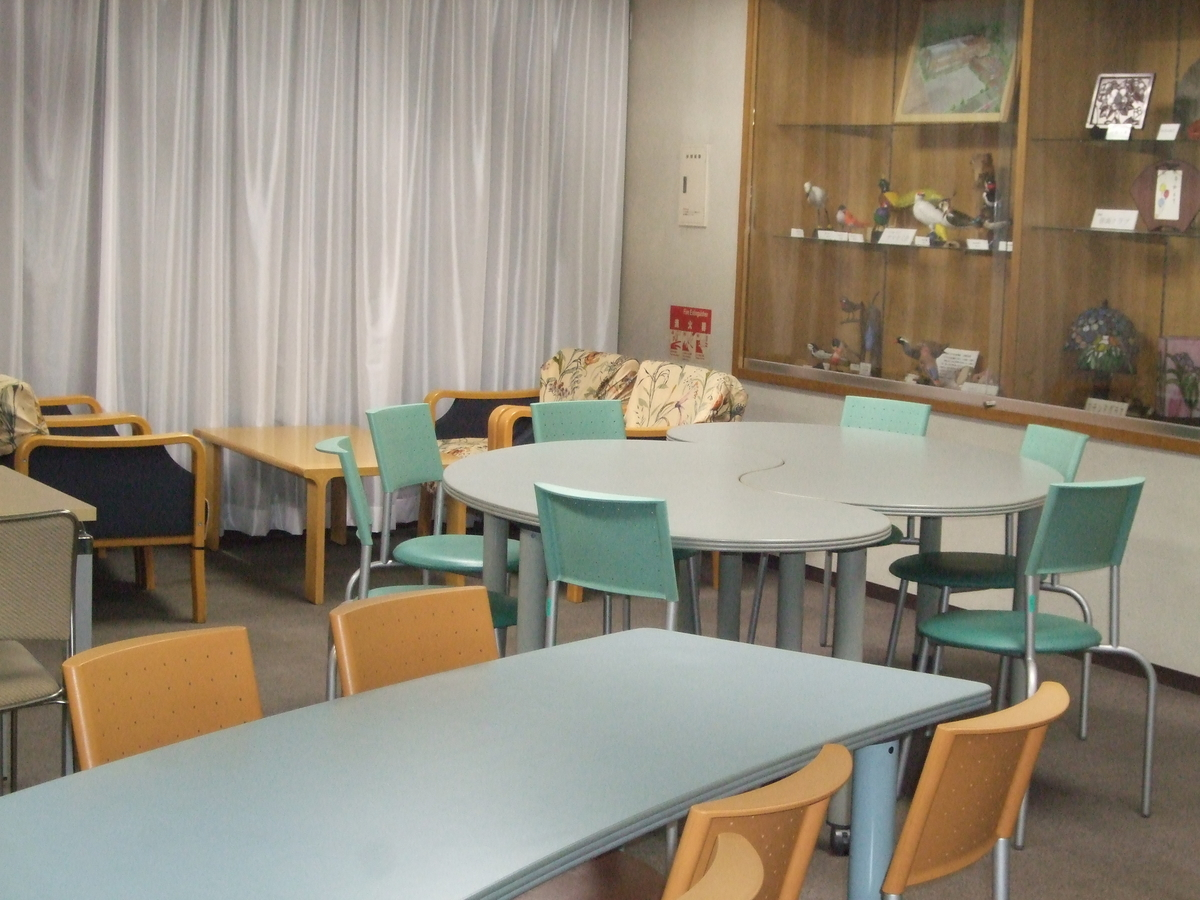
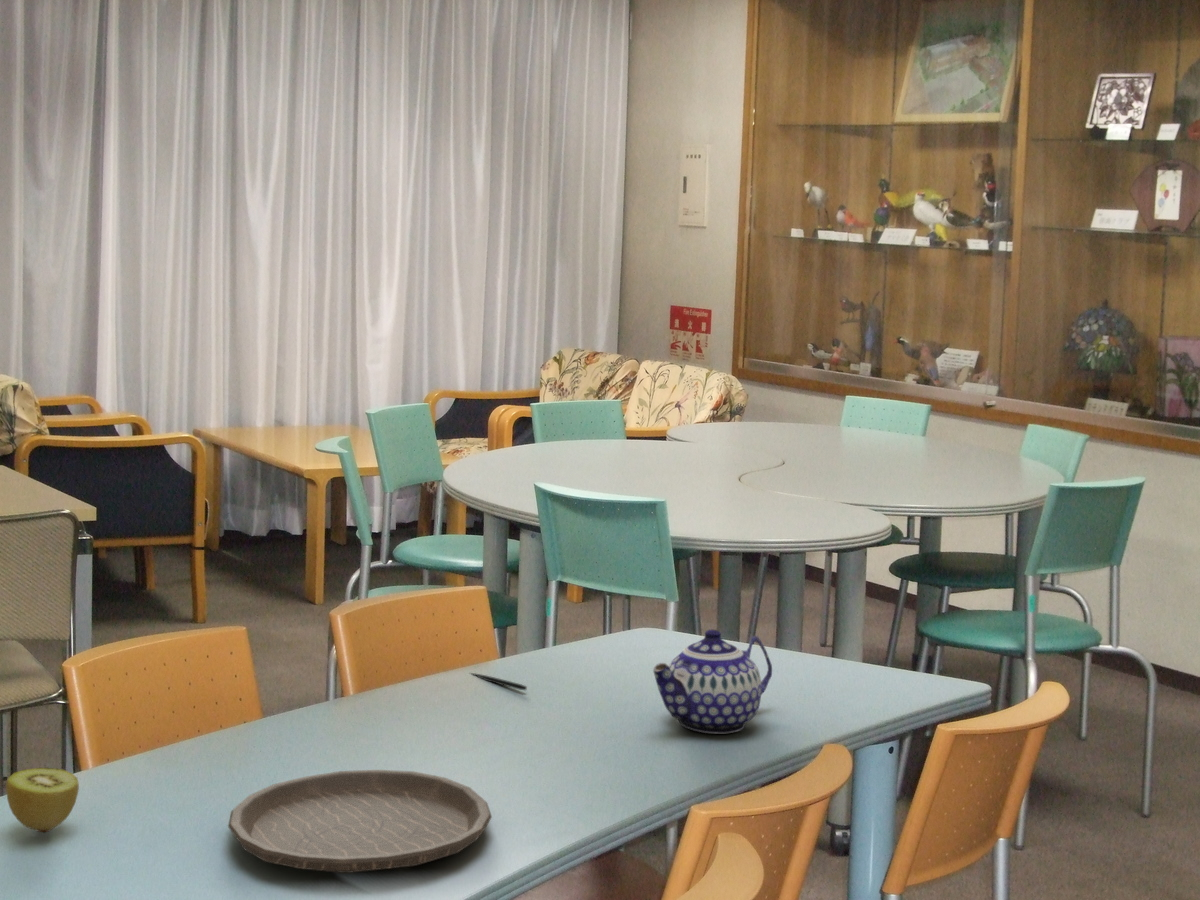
+ fruit [5,767,80,833]
+ plate [227,769,493,874]
+ teapot [652,628,773,734]
+ pen [469,672,528,691]
